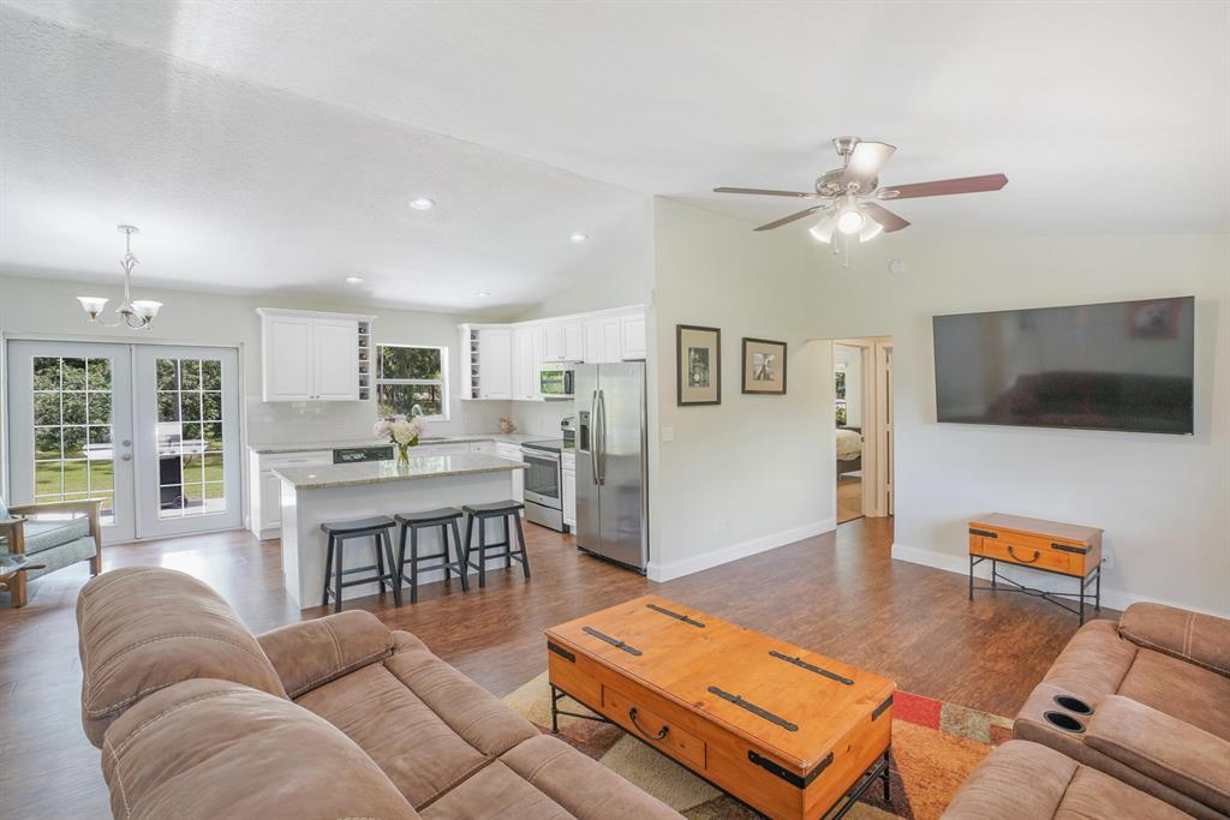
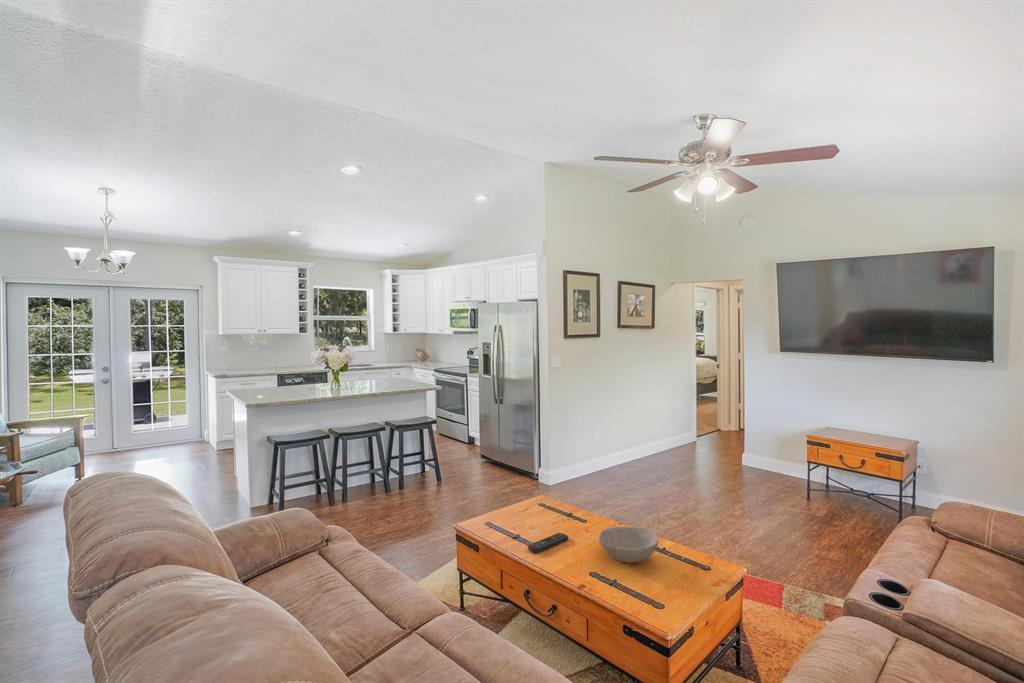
+ bowl [598,526,660,564]
+ remote control [527,532,569,554]
